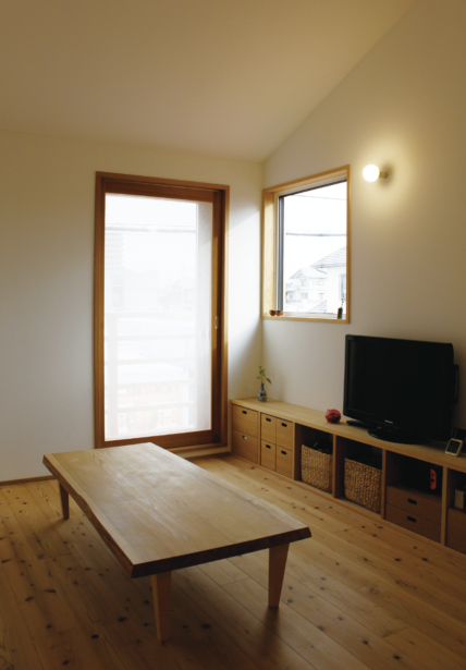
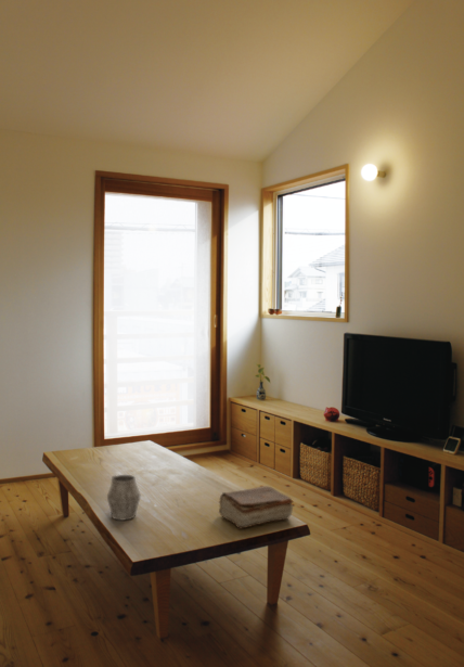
+ mug [106,474,141,522]
+ book [218,485,294,530]
